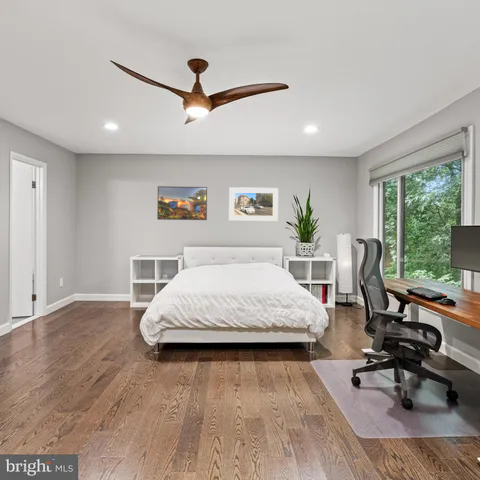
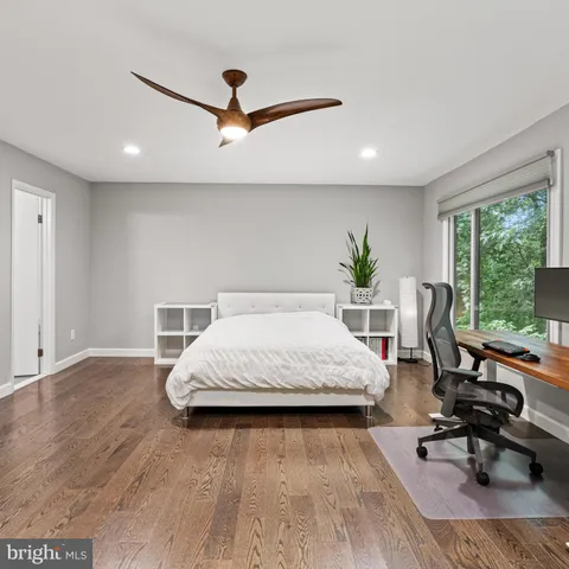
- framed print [228,186,279,222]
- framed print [156,185,208,221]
